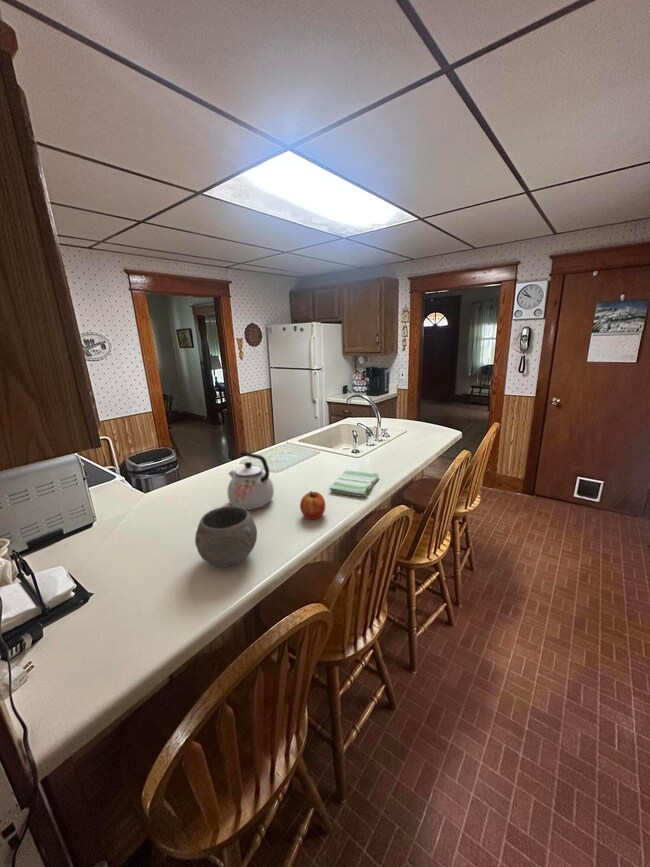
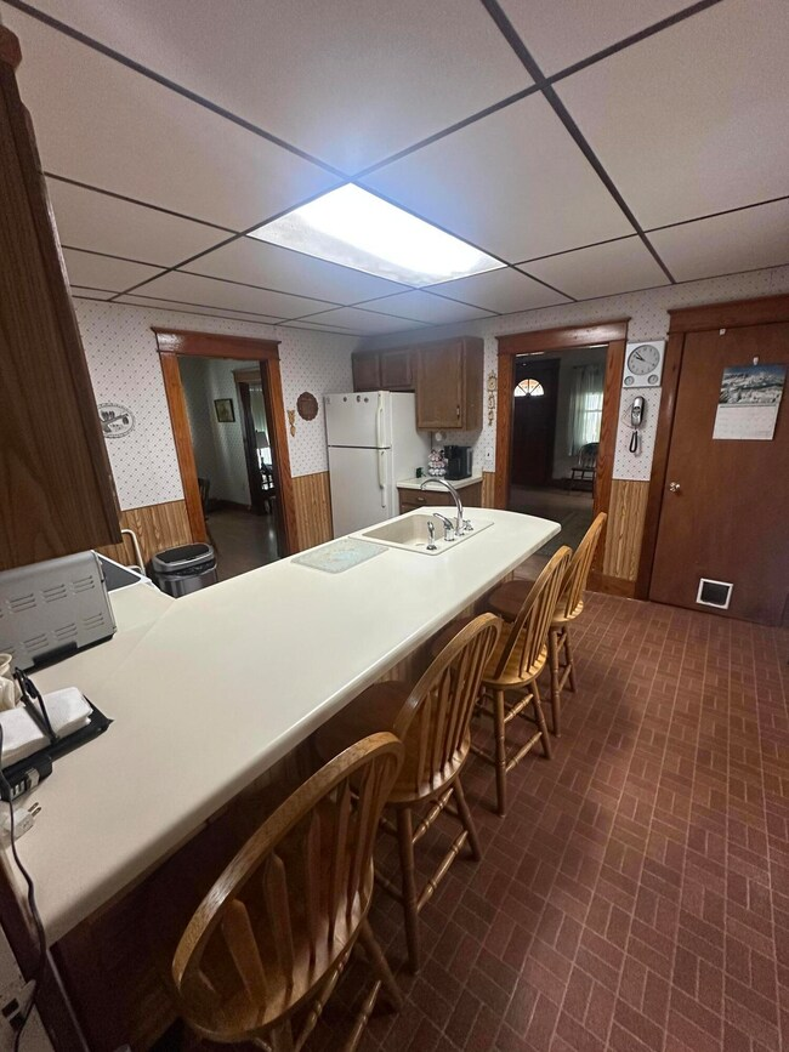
- bowl [194,505,258,568]
- dish towel [328,470,380,498]
- kettle [227,451,275,510]
- fruit [299,490,326,520]
